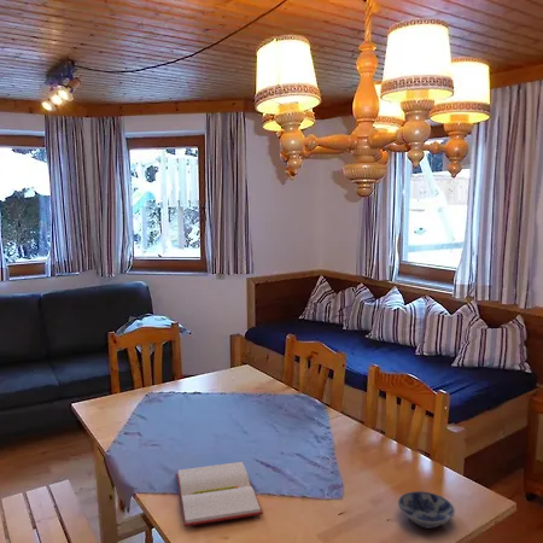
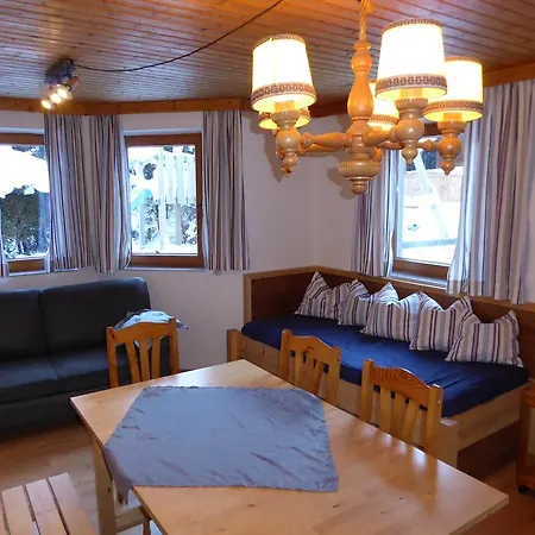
- bowl [397,490,456,530]
- notebook [175,461,264,527]
